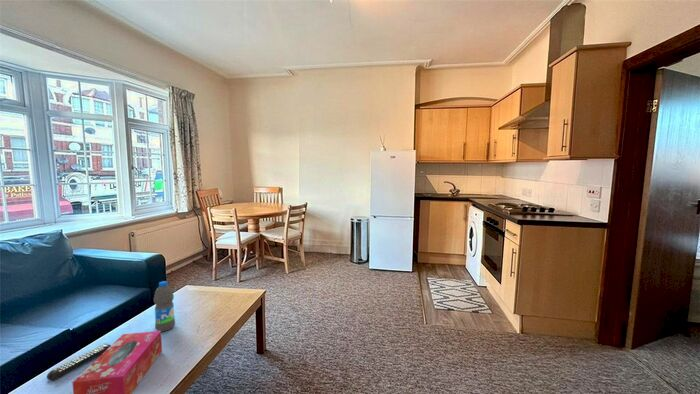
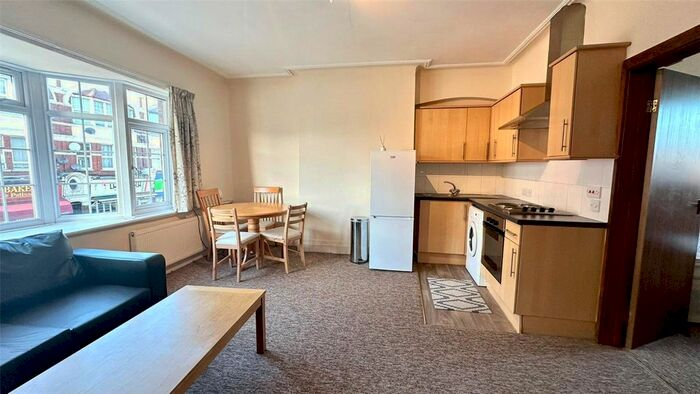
- tissue box [71,330,163,394]
- remote control [46,343,112,382]
- water bottle [153,280,176,332]
